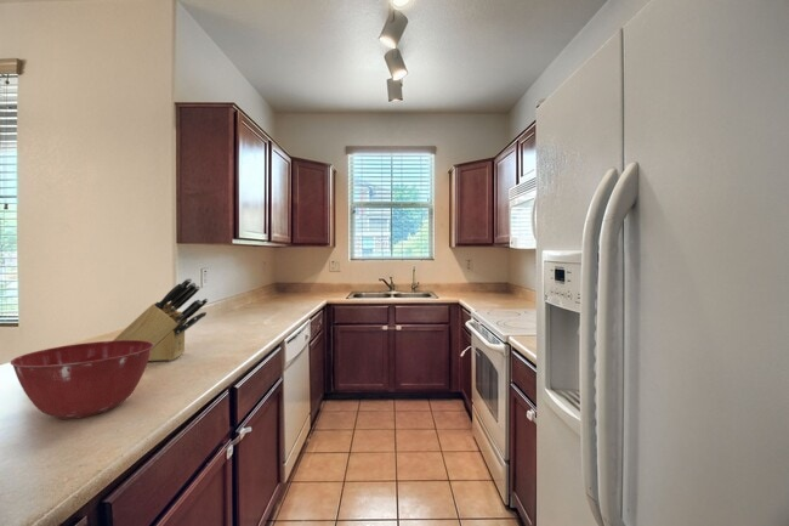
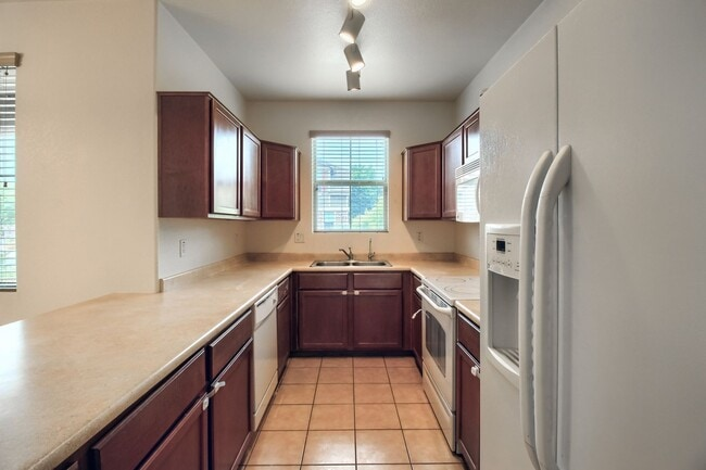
- mixing bowl [10,339,154,420]
- knife block [113,277,210,362]
